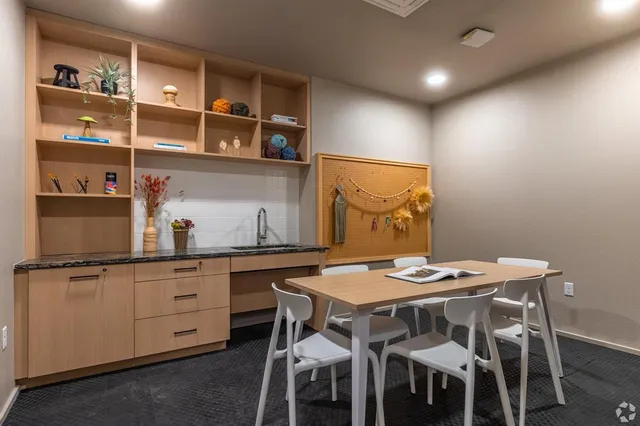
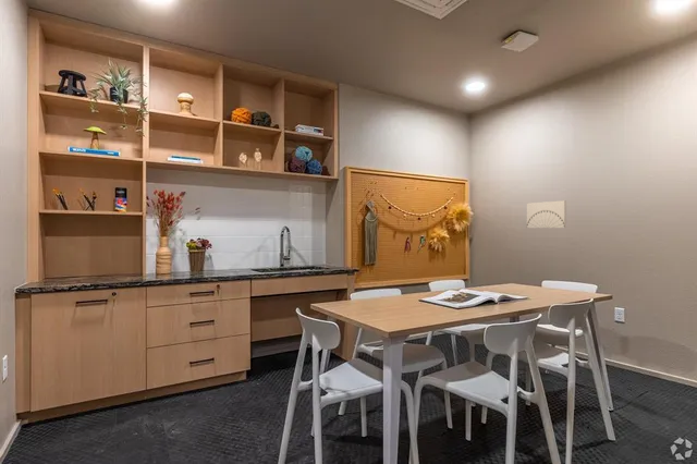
+ wall art [526,199,567,229]
